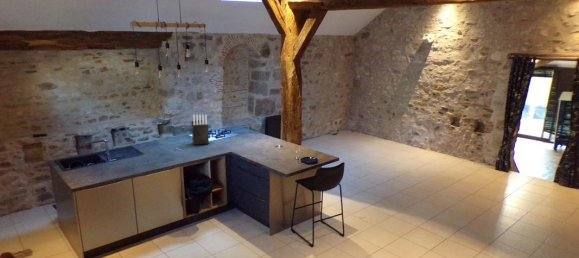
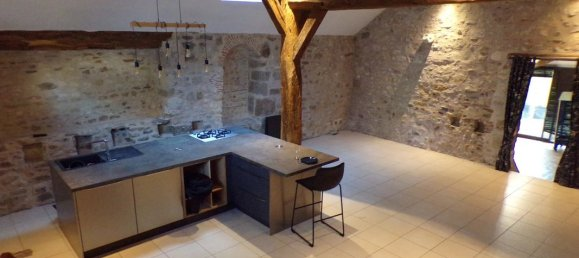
- knife block [191,113,210,146]
